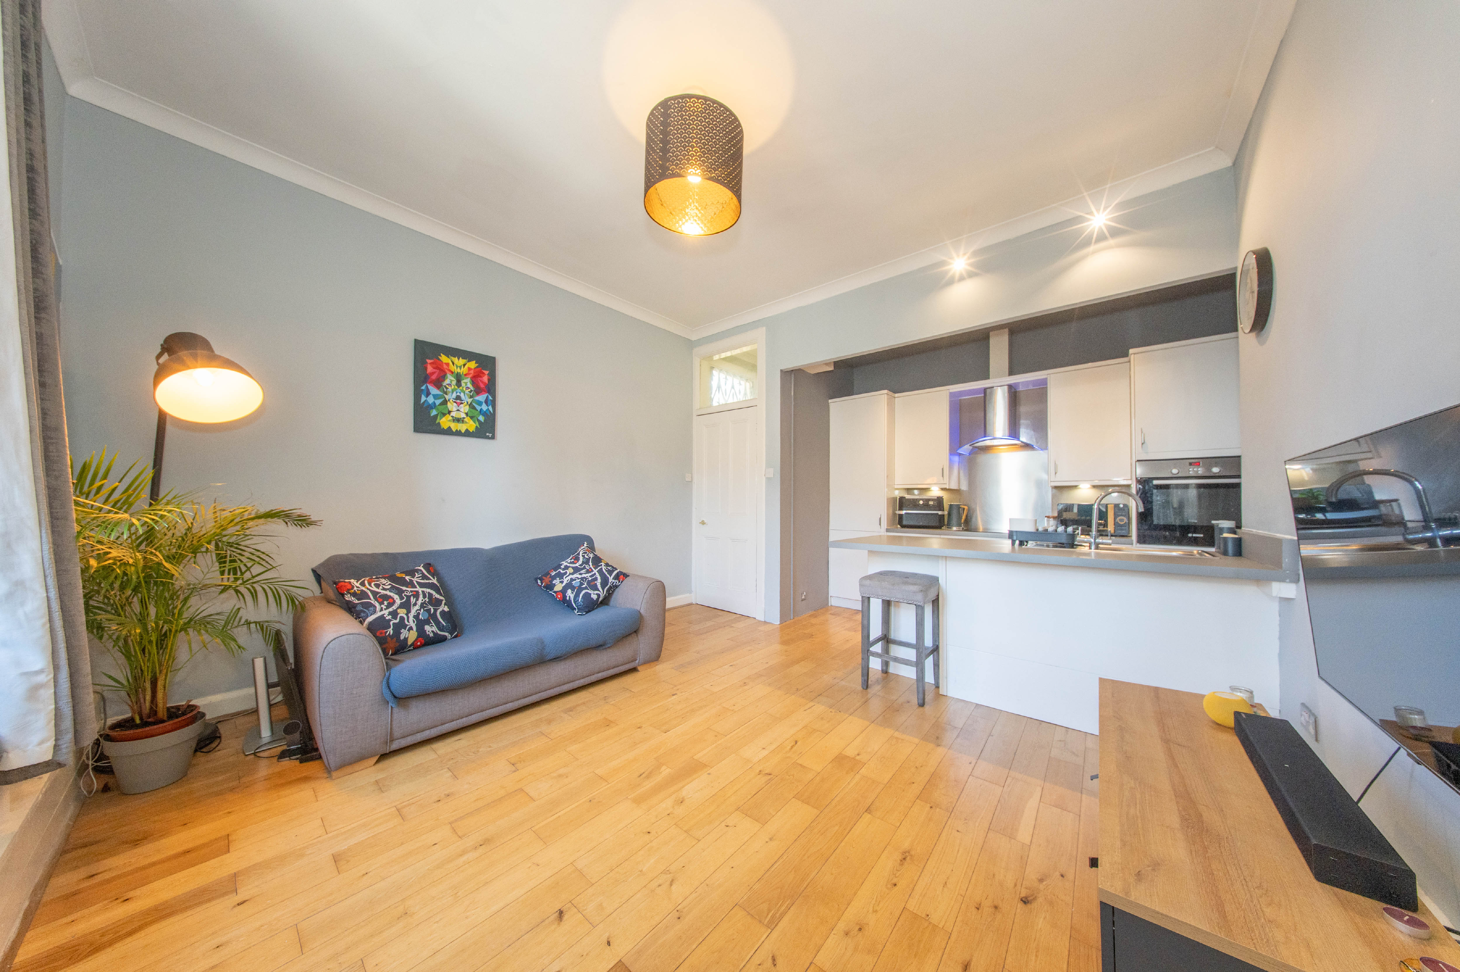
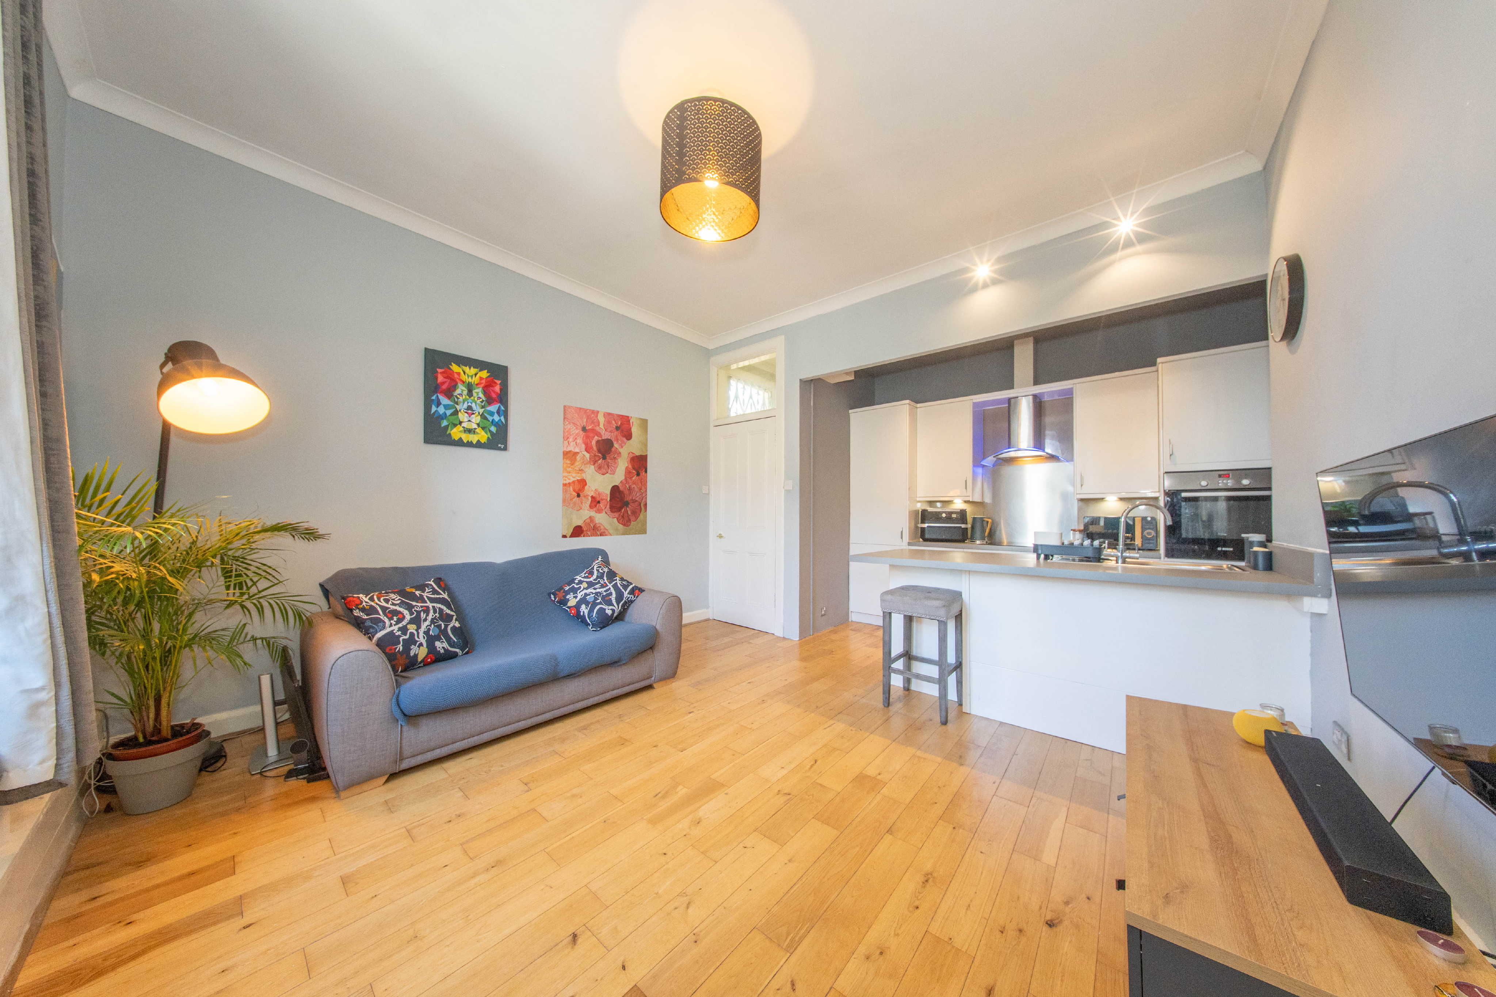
+ wall art [562,405,648,539]
